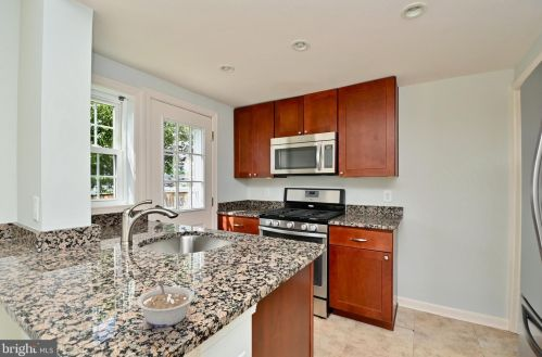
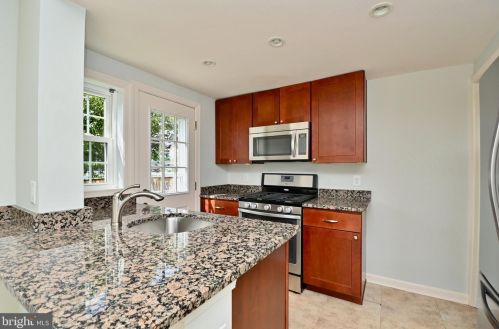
- legume [136,279,196,328]
